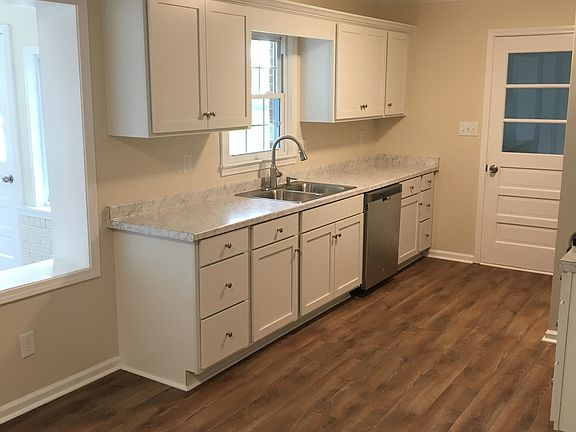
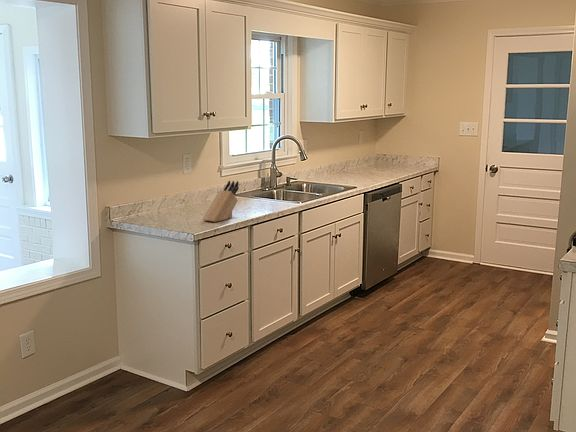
+ knife block [201,180,240,223]
